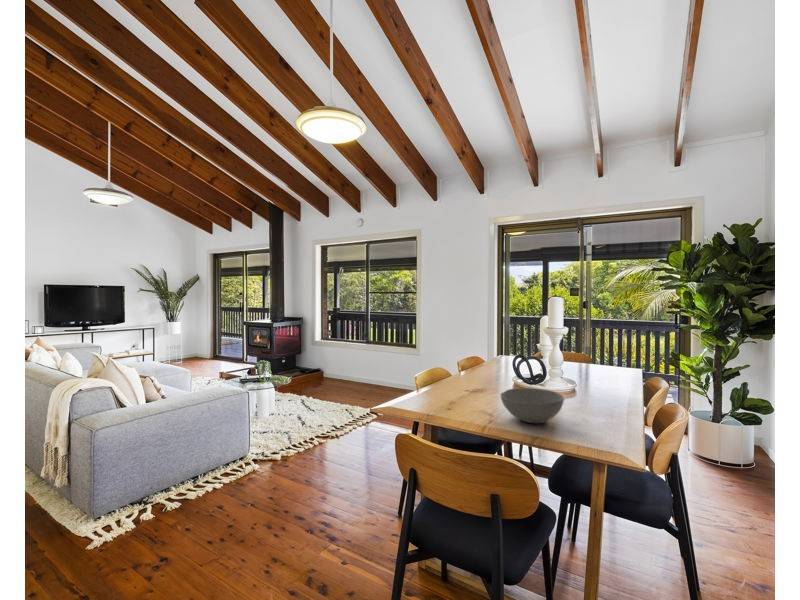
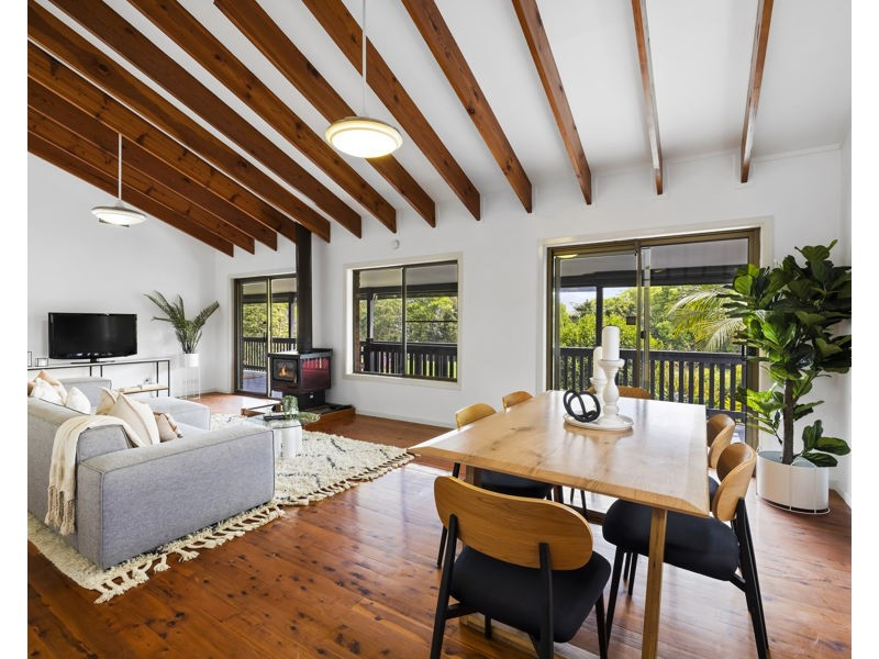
- bowl [500,387,565,424]
